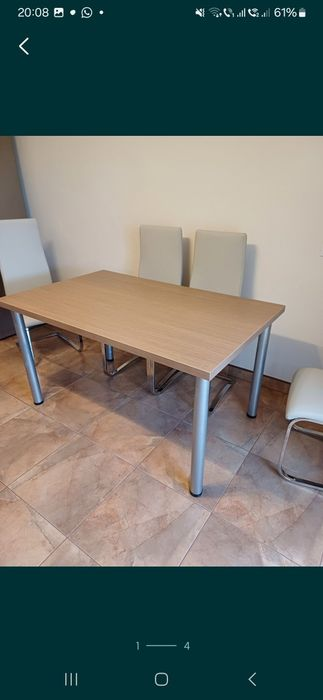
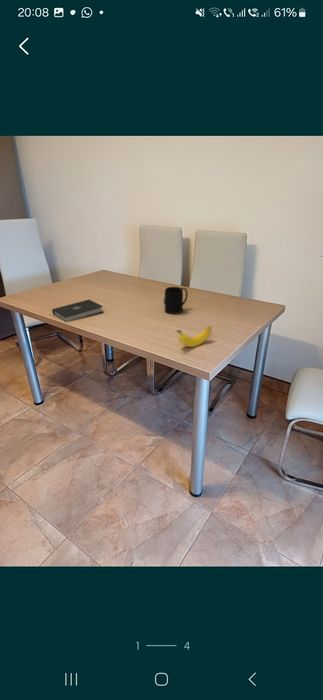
+ banana [175,325,213,348]
+ book [51,299,105,323]
+ mug [163,286,189,315]
